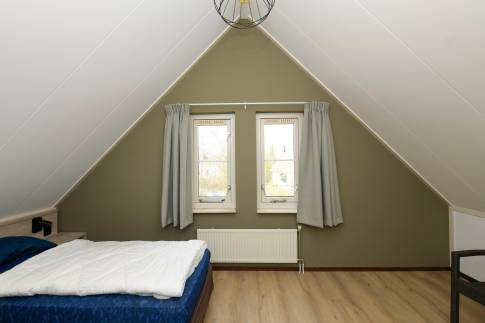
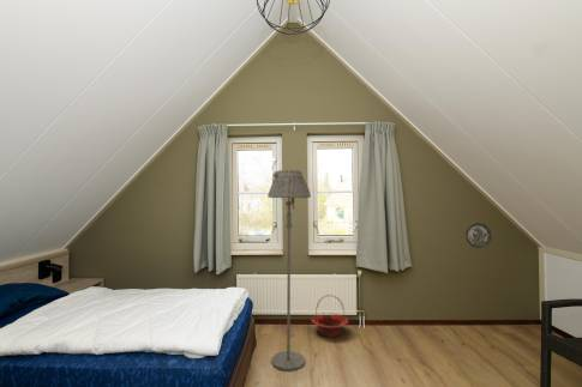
+ decorative plate [464,222,493,249]
+ floor lamp [266,169,312,371]
+ basket [310,294,349,338]
